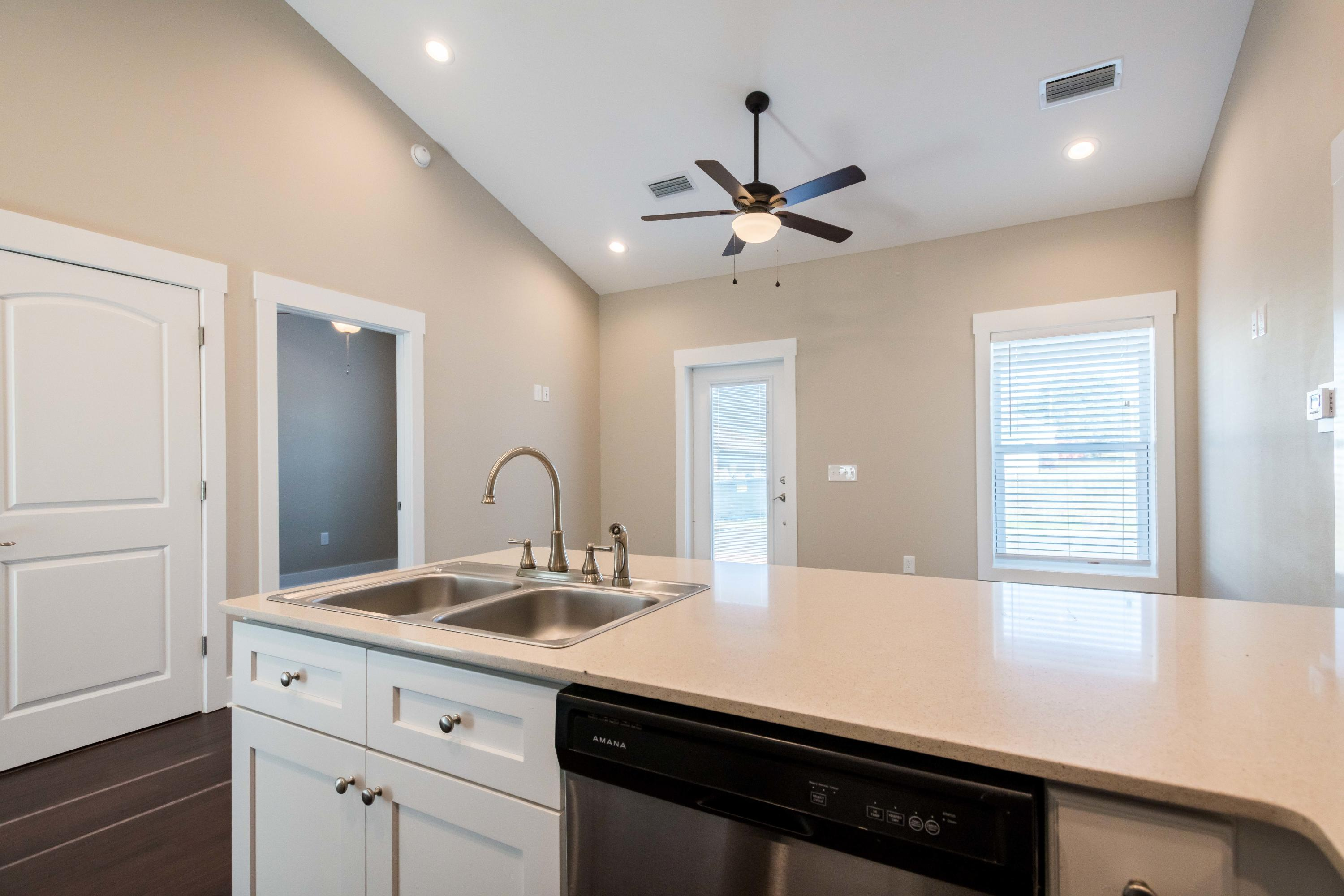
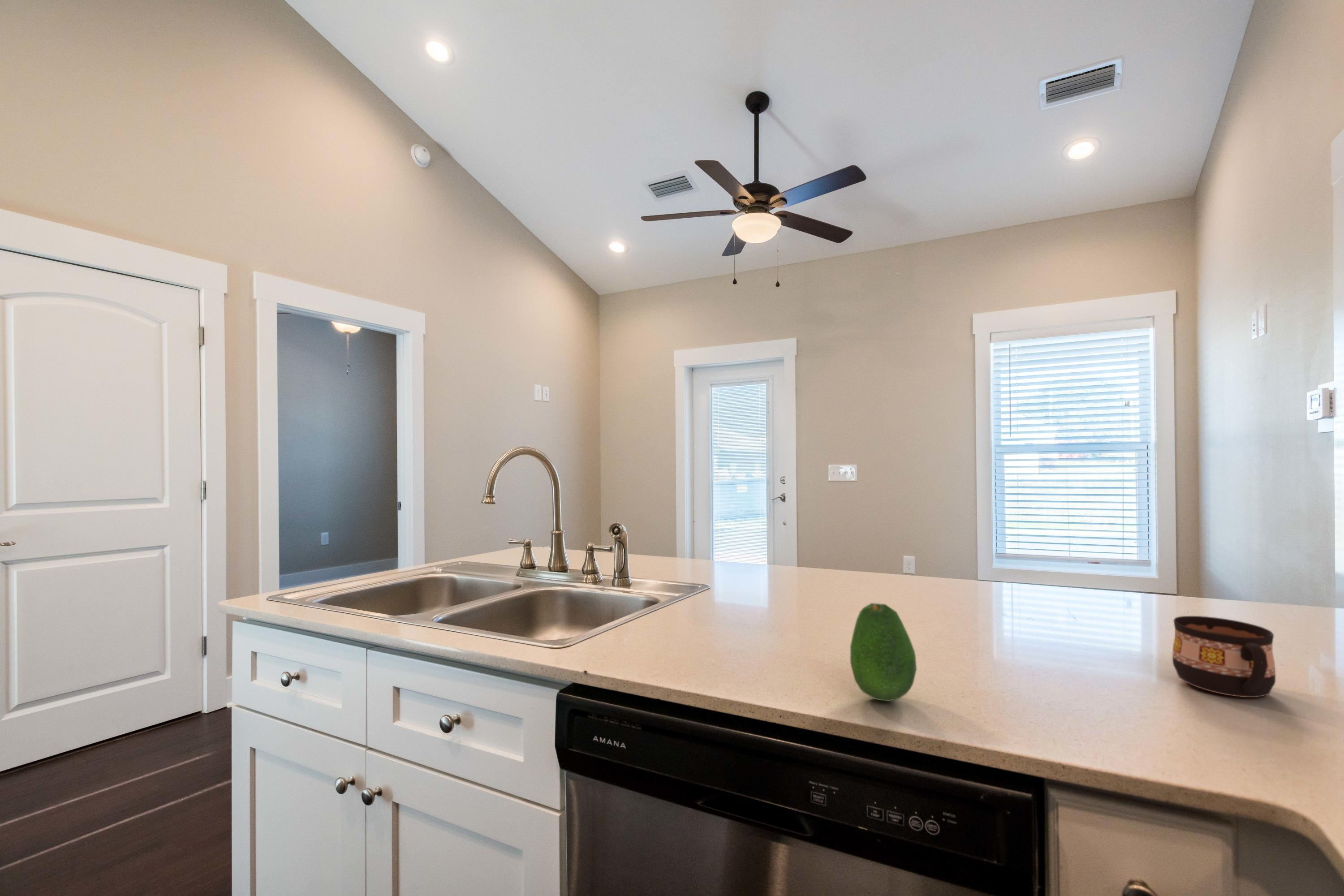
+ cup [1172,616,1276,698]
+ fruit [850,603,917,702]
